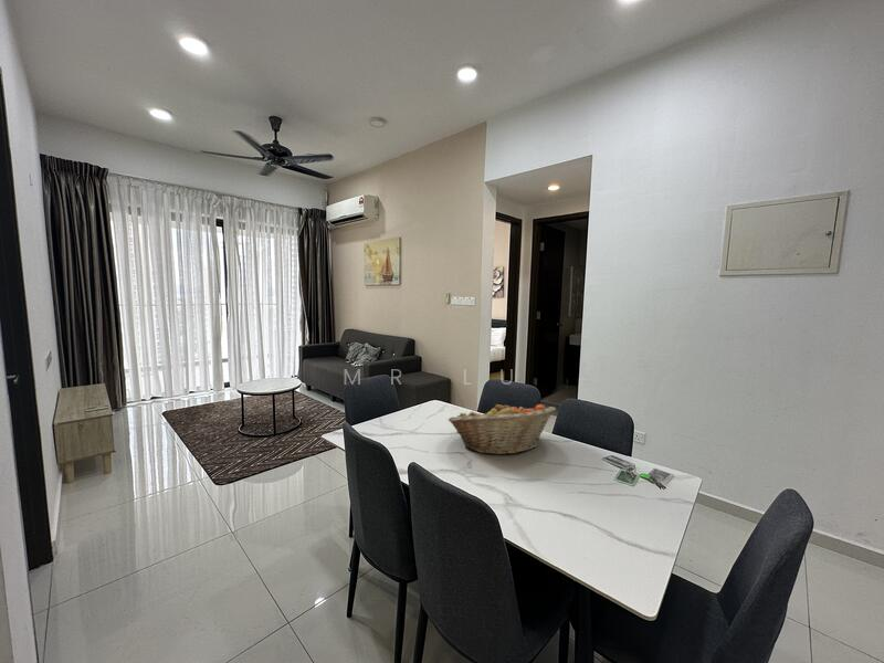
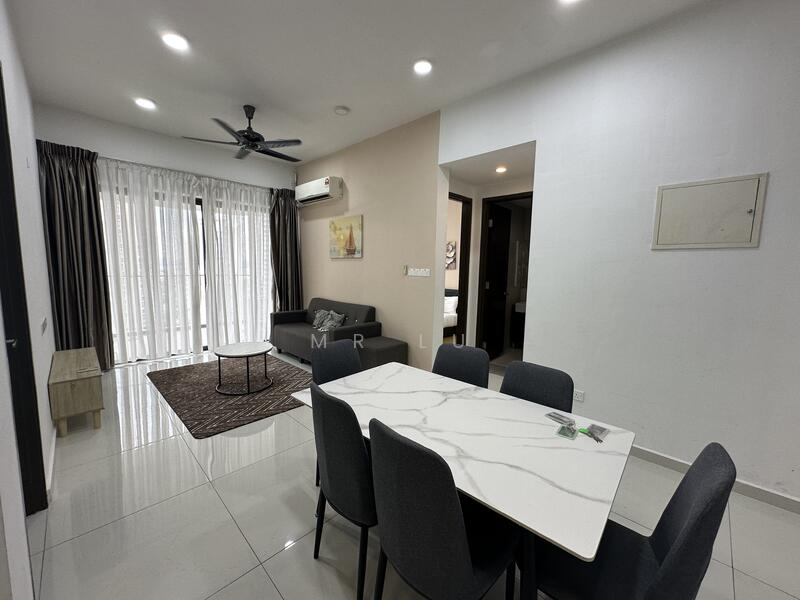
- fruit basket [448,401,557,456]
